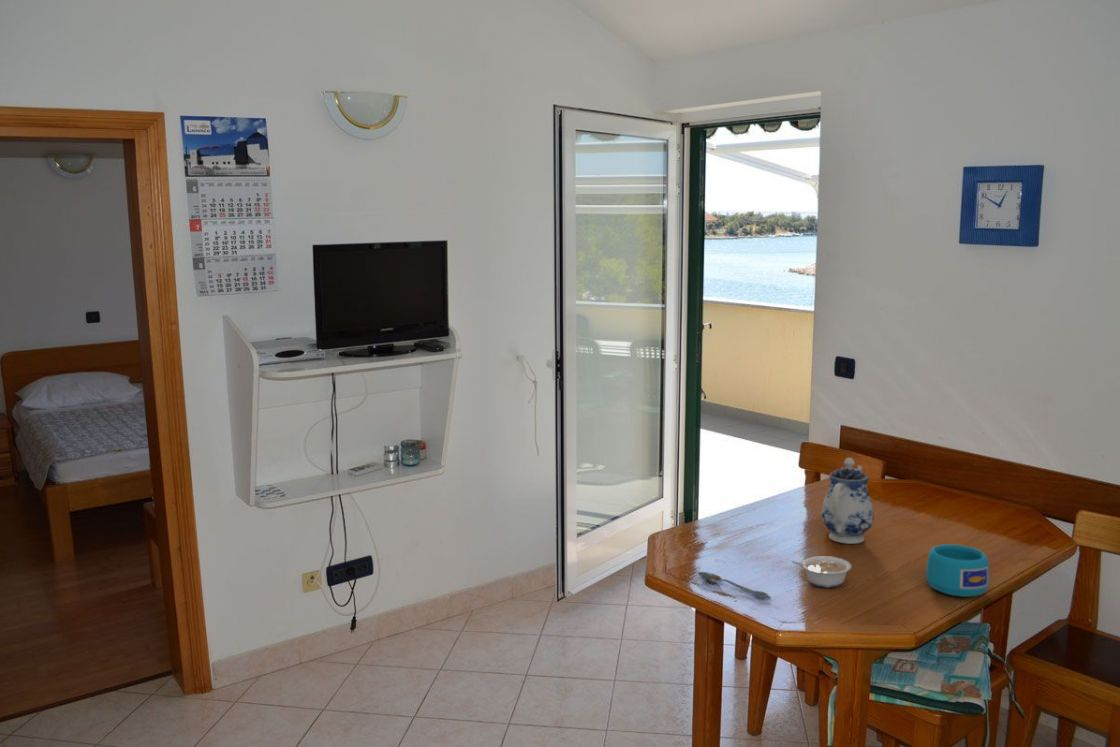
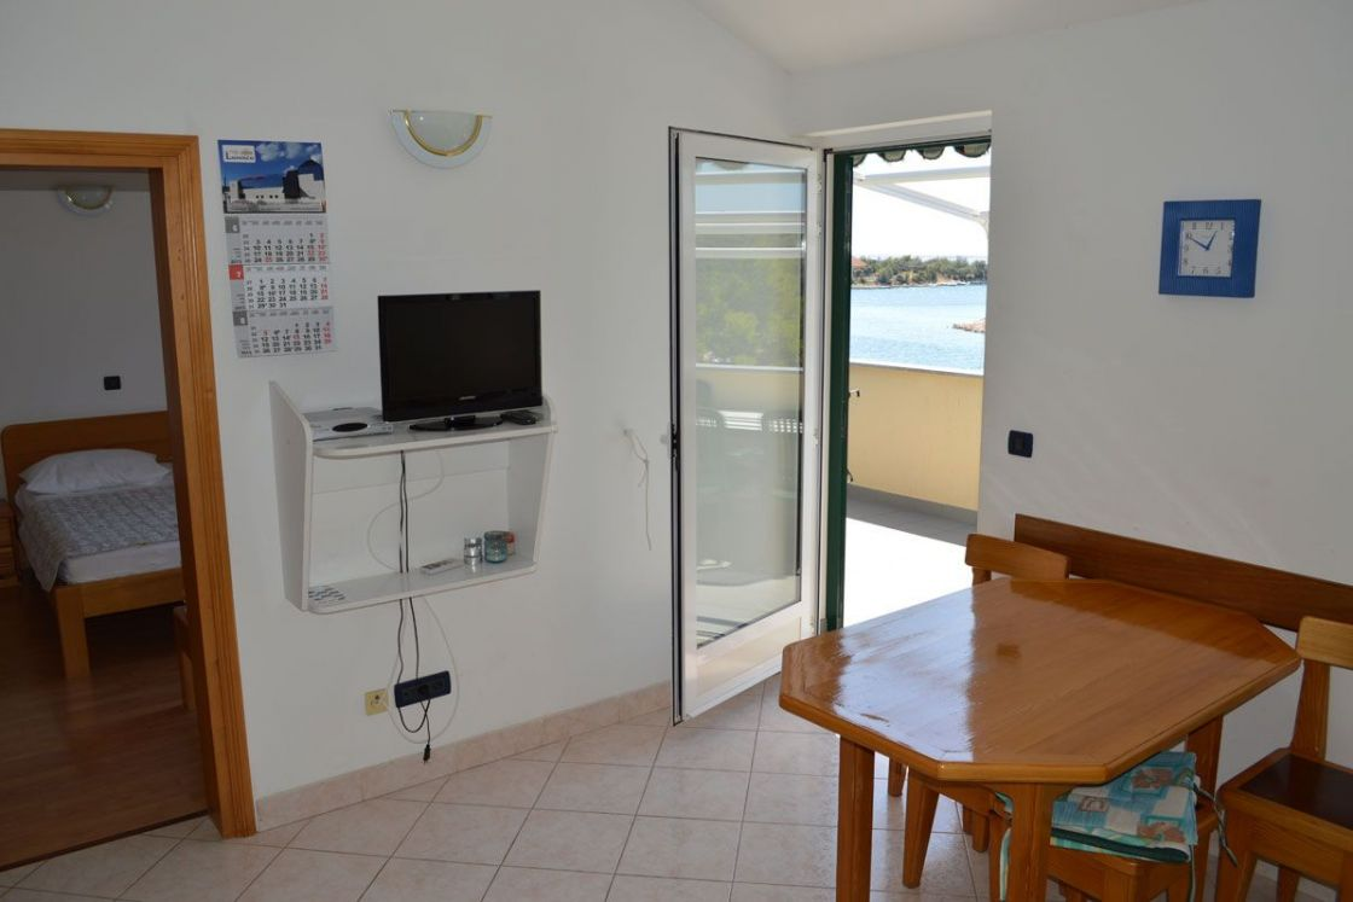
- teapot [820,457,875,545]
- legume [791,555,852,588]
- spoon [697,571,772,600]
- cup [925,543,990,598]
